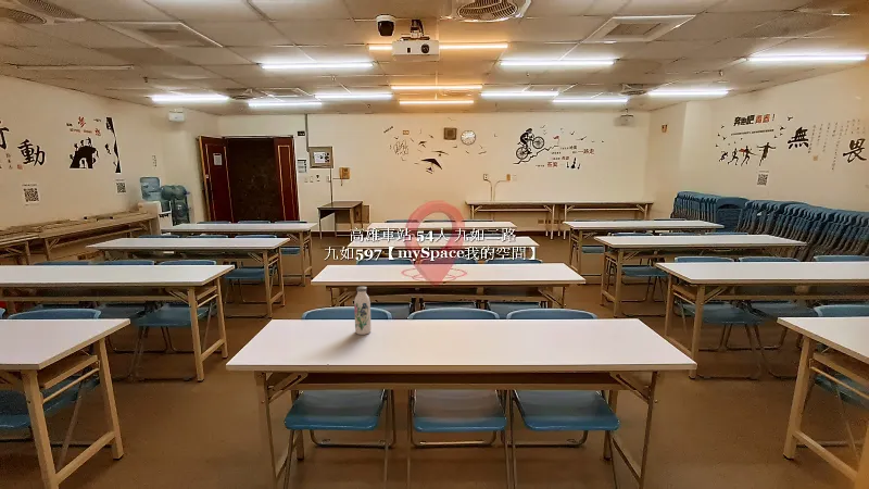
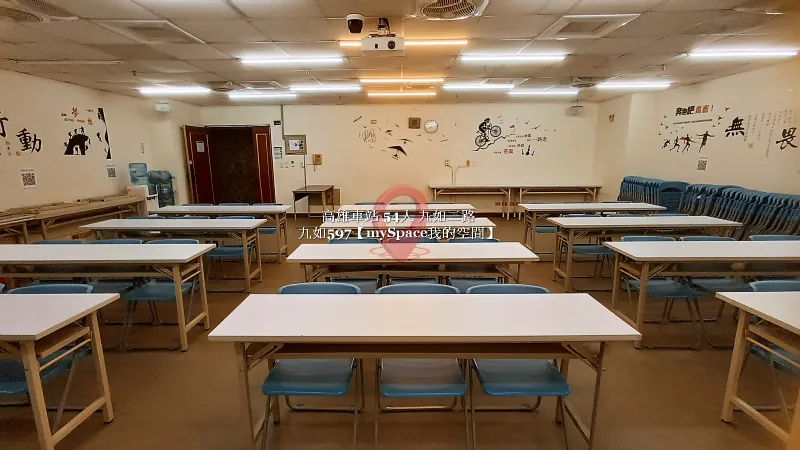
- water bottle [353,285,373,336]
